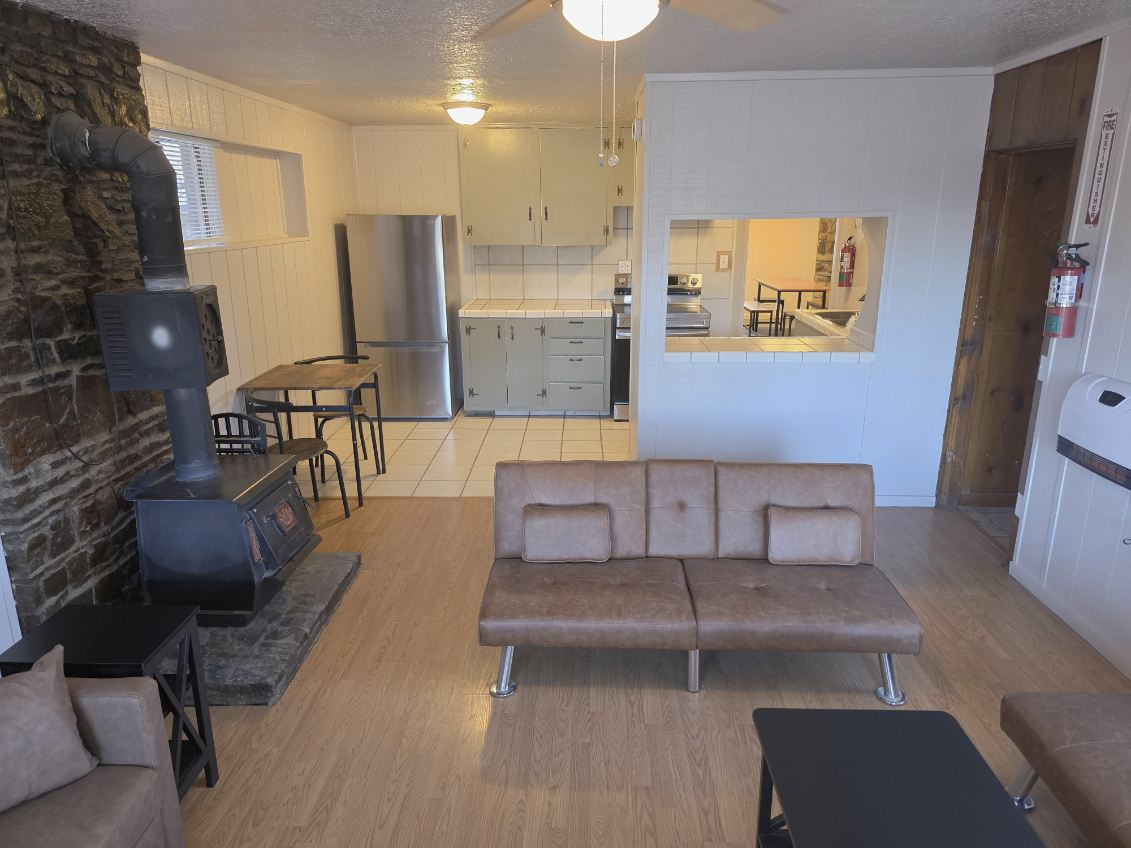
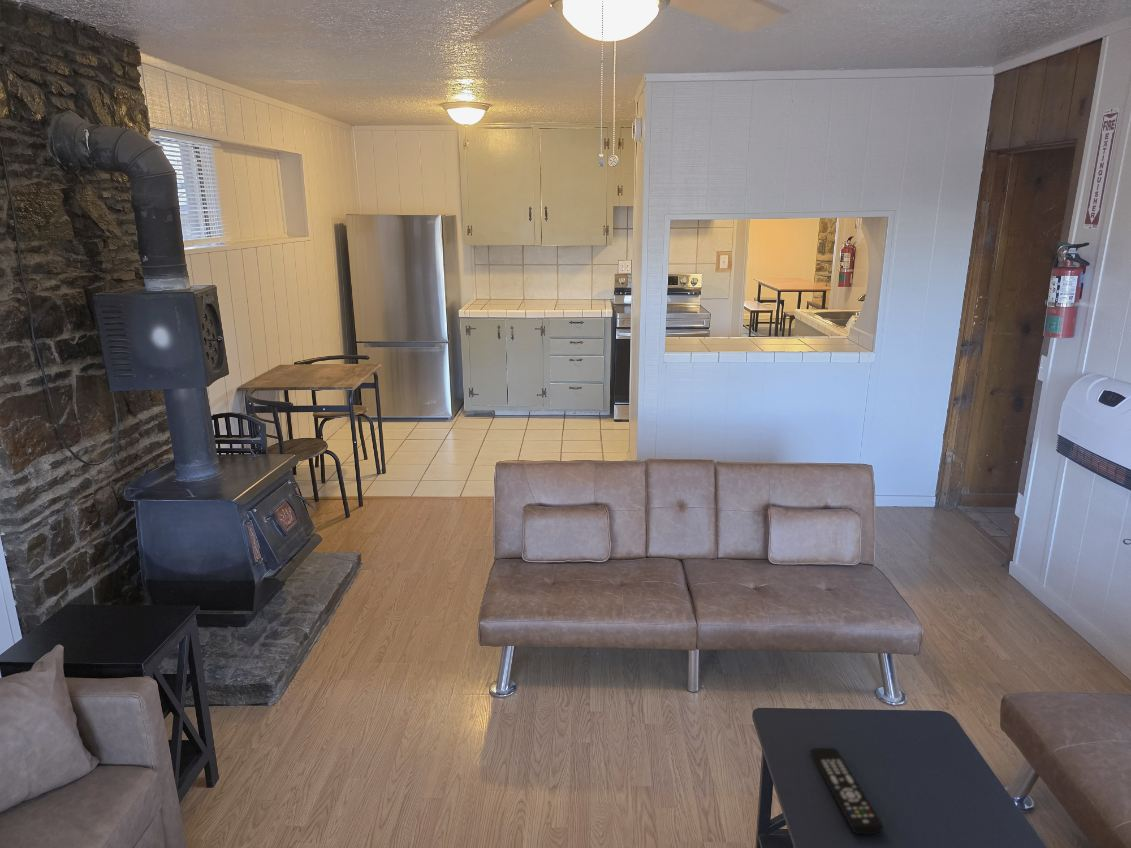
+ remote control [810,747,884,835]
